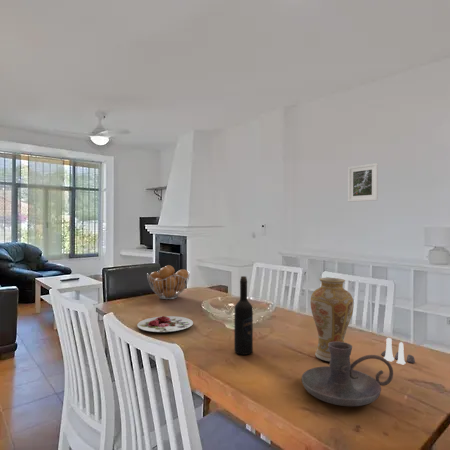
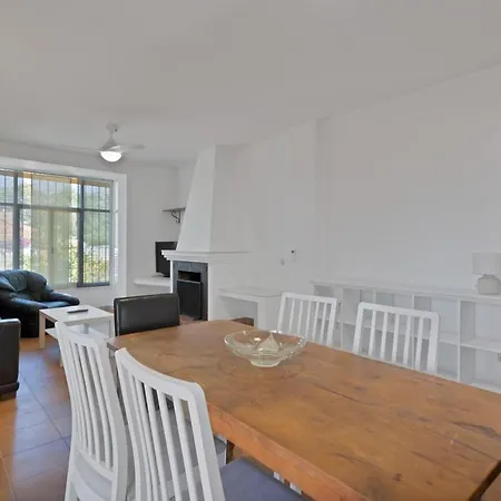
- wine bottle [233,275,254,356]
- plate [136,315,194,333]
- fruit basket [146,264,191,300]
- candle holder [301,341,394,407]
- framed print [347,162,379,203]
- salt and pepper shaker set [381,337,416,365]
- vase [309,277,355,362]
